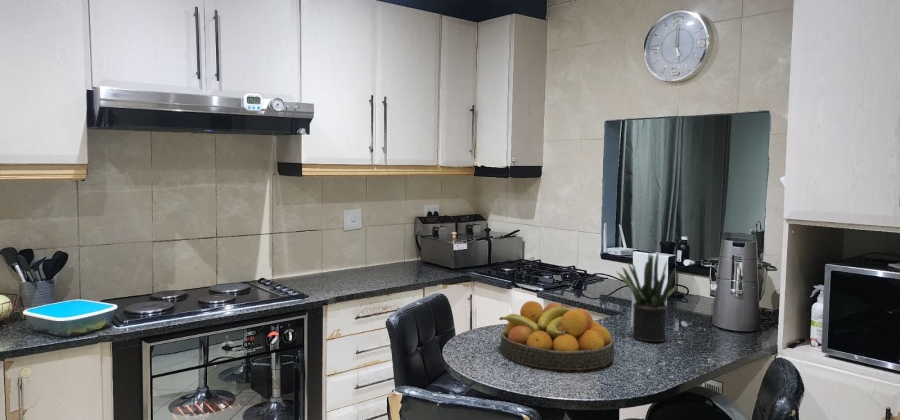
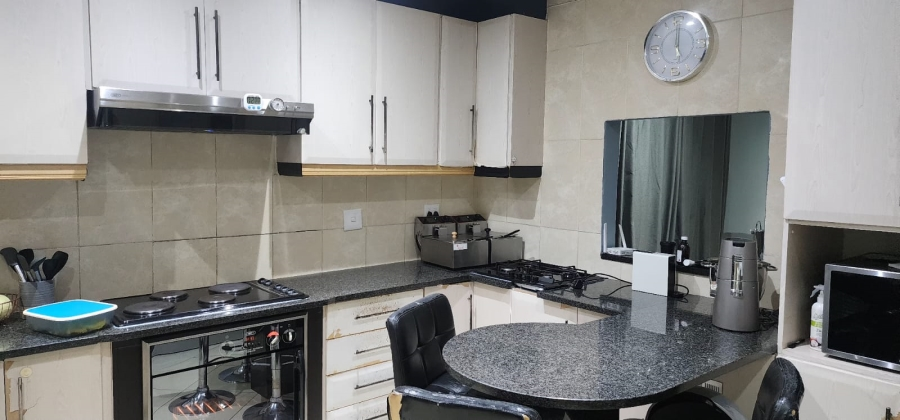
- potted plant [616,252,677,343]
- fruit bowl [498,300,615,371]
